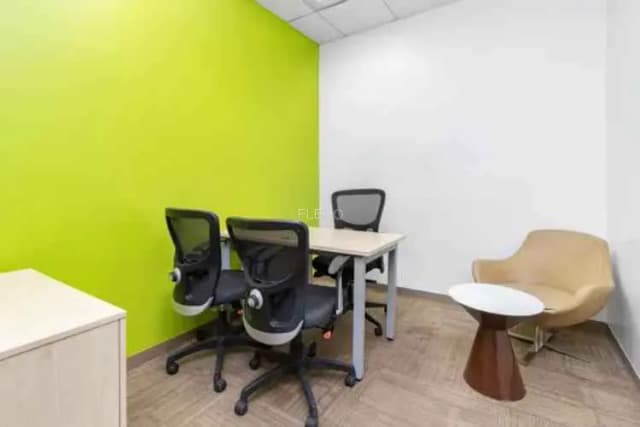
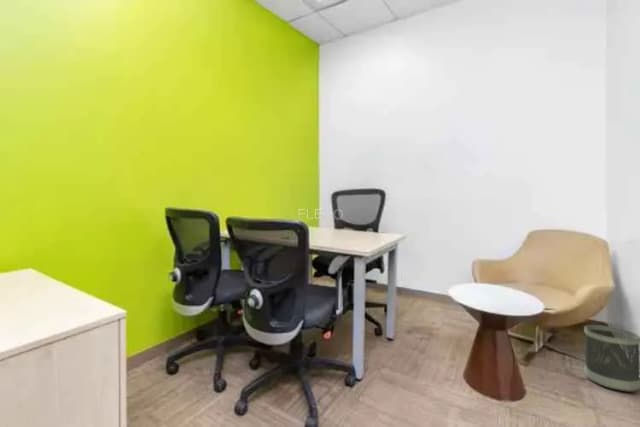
+ wastebasket [583,324,640,393]
